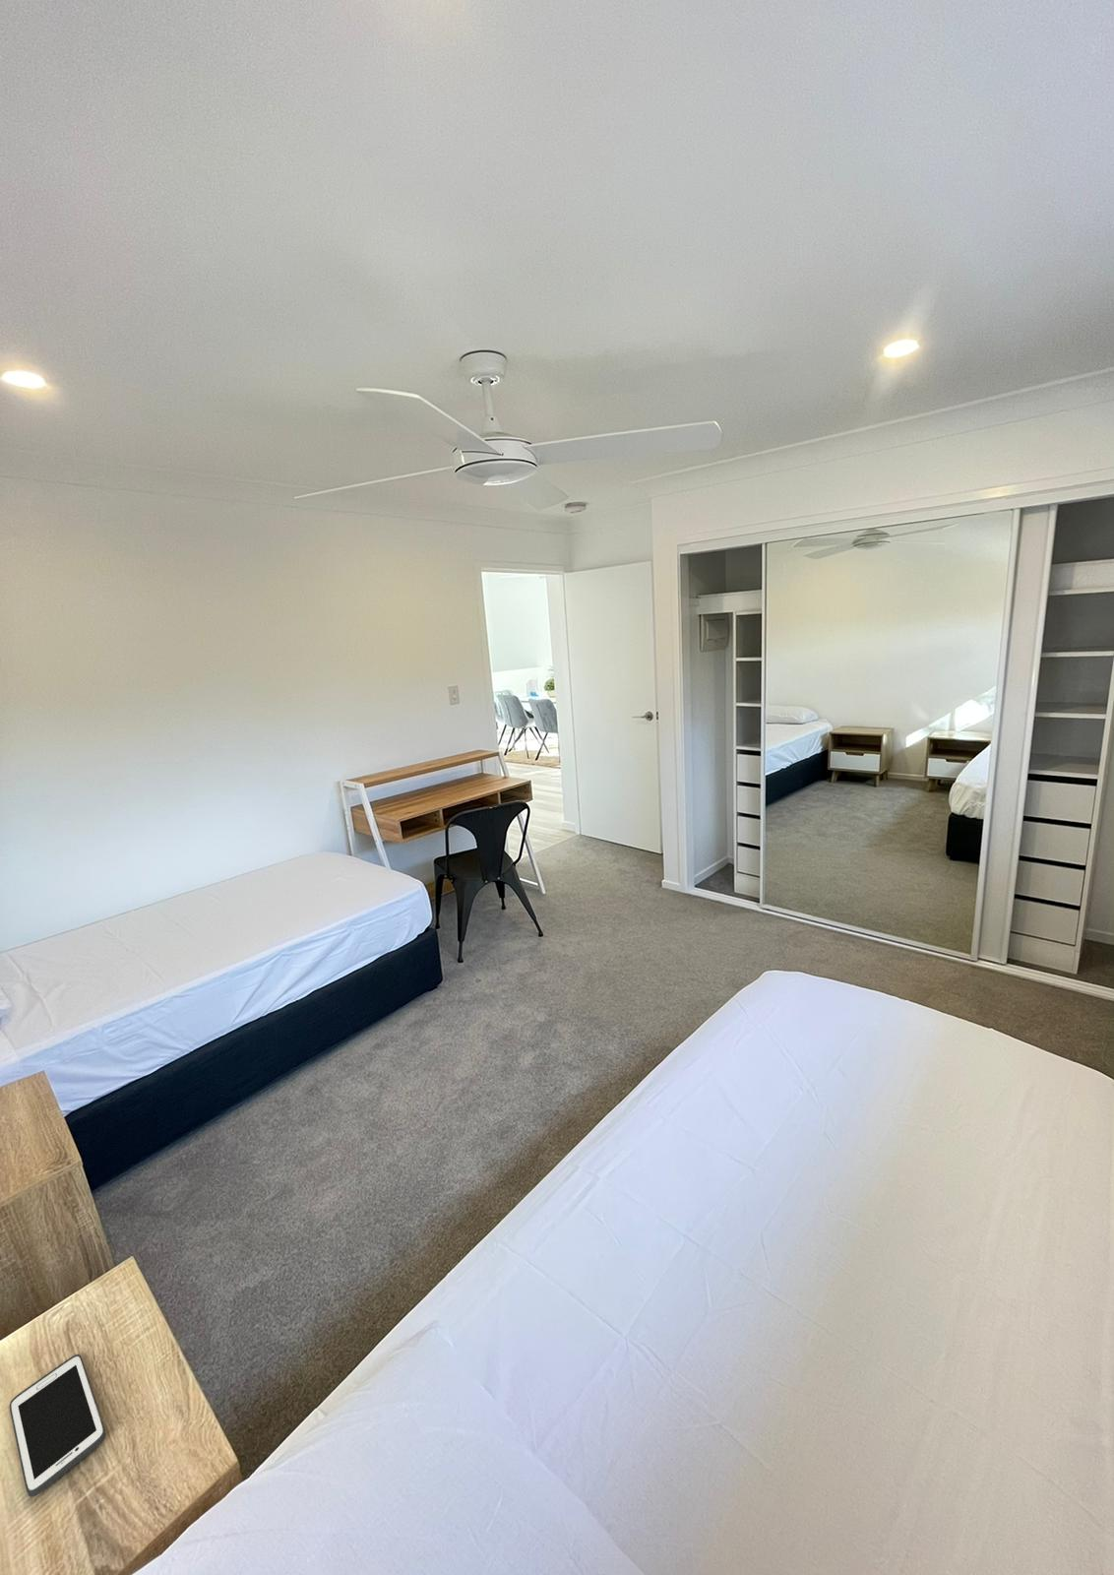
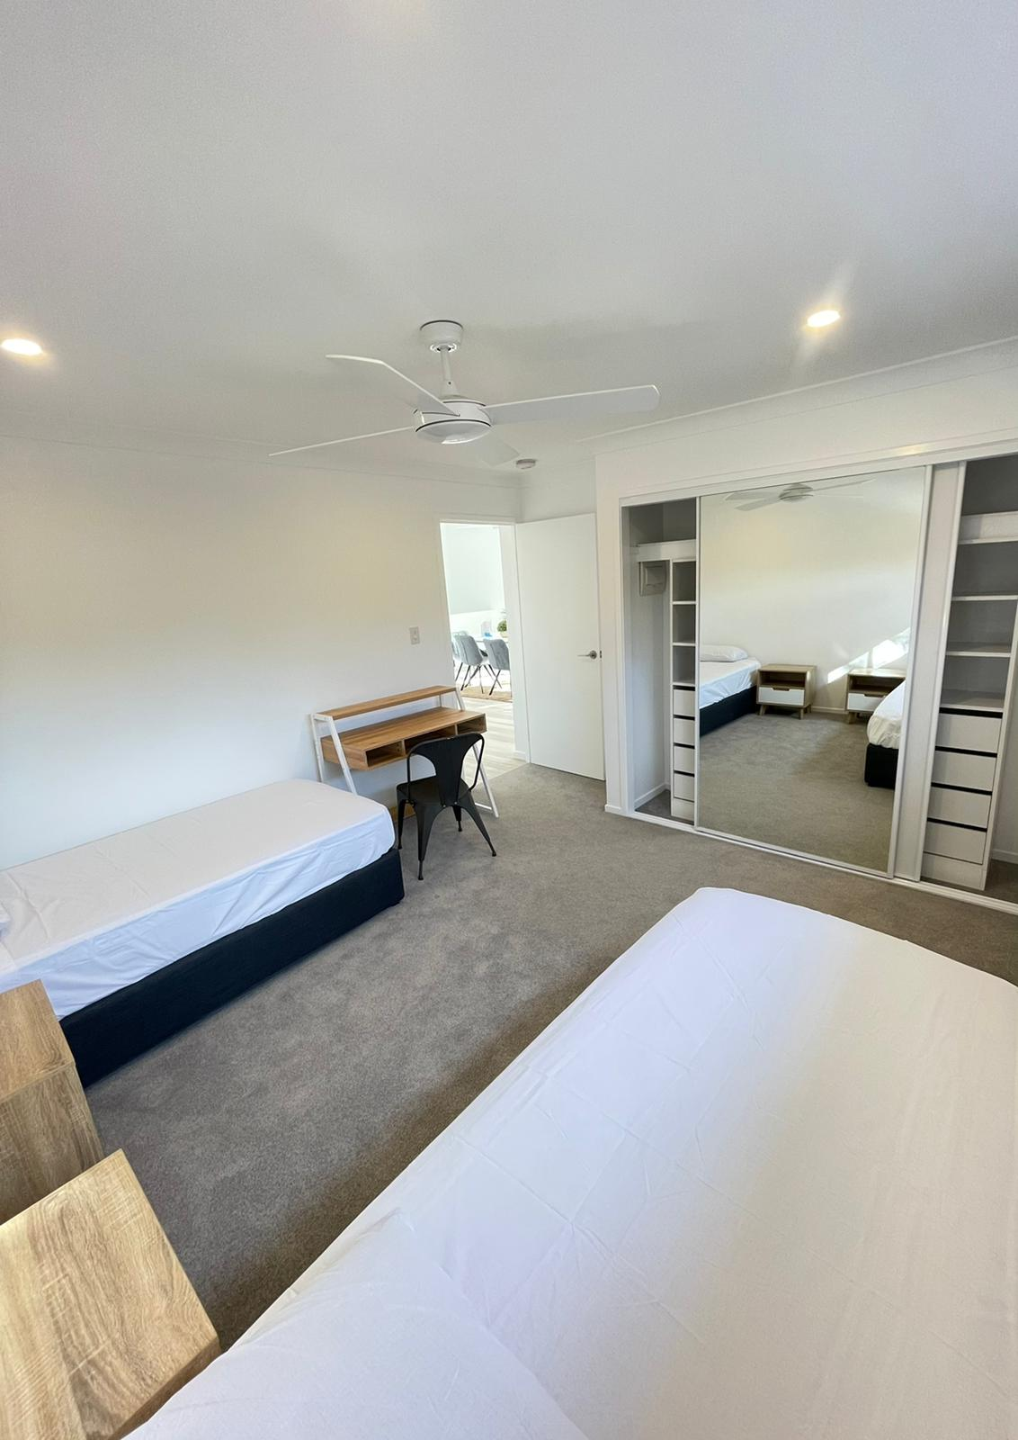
- cell phone [8,1353,106,1498]
